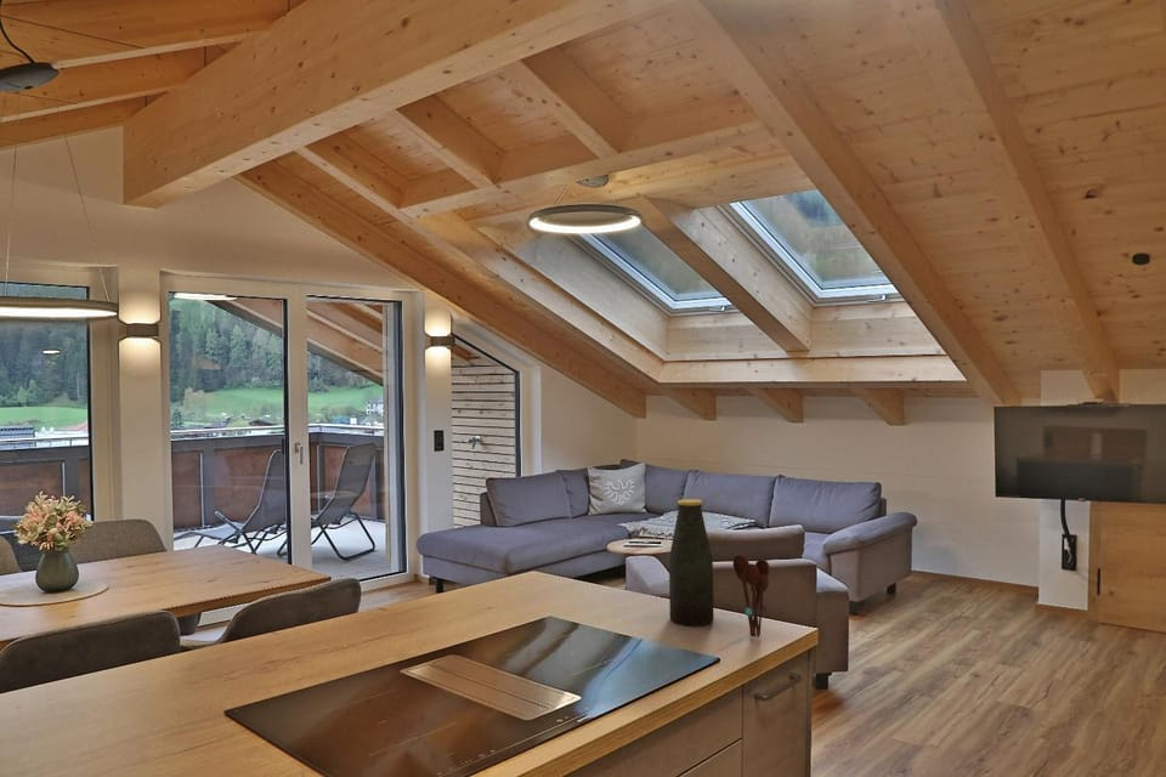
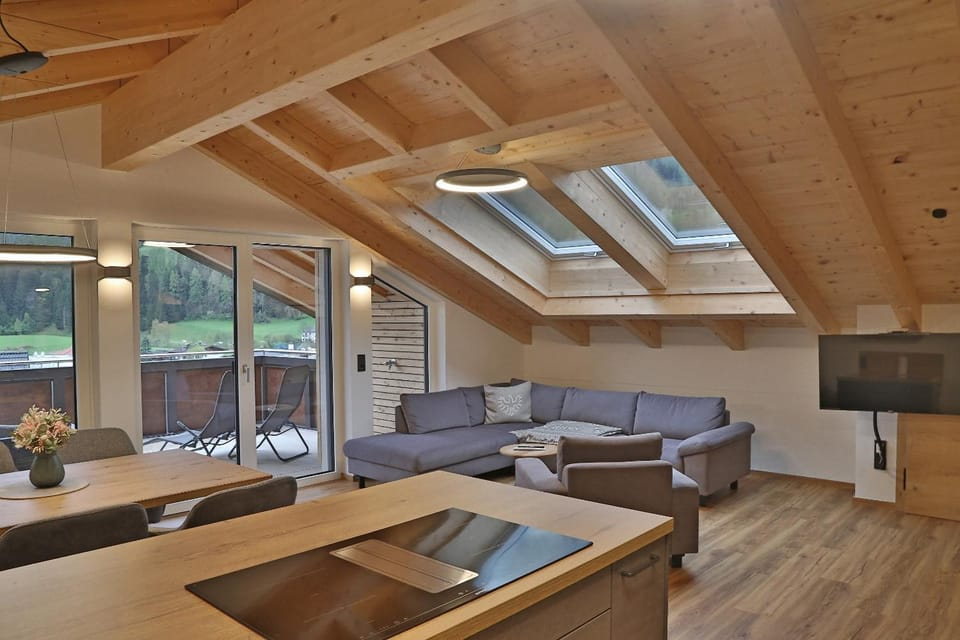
- bottle [668,498,715,626]
- utensil holder [732,552,770,639]
